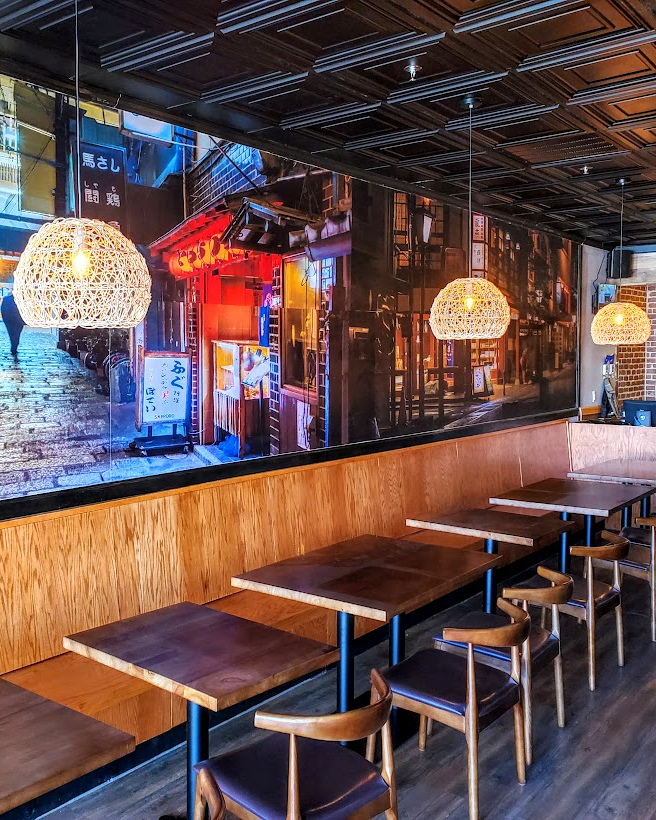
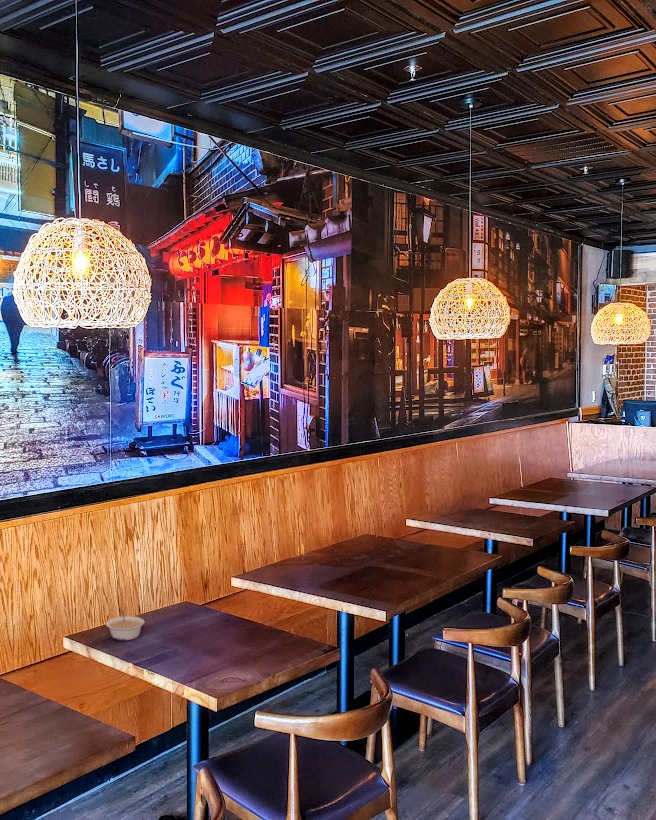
+ legume [105,610,145,641]
